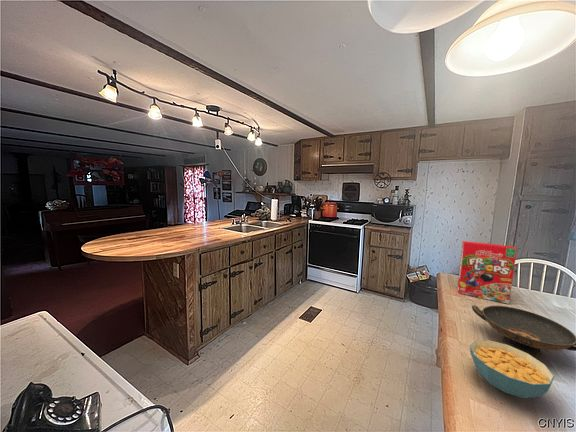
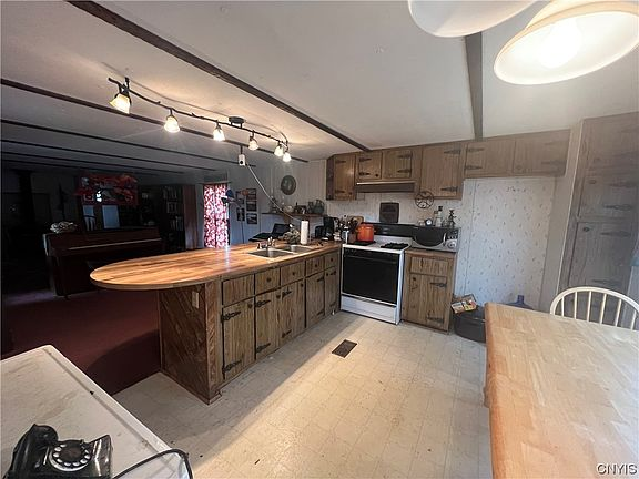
- decorative bowl [471,304,576,357]
- cereal box [456,240,518,305]
- cereal bowl [469,339,555,399]
